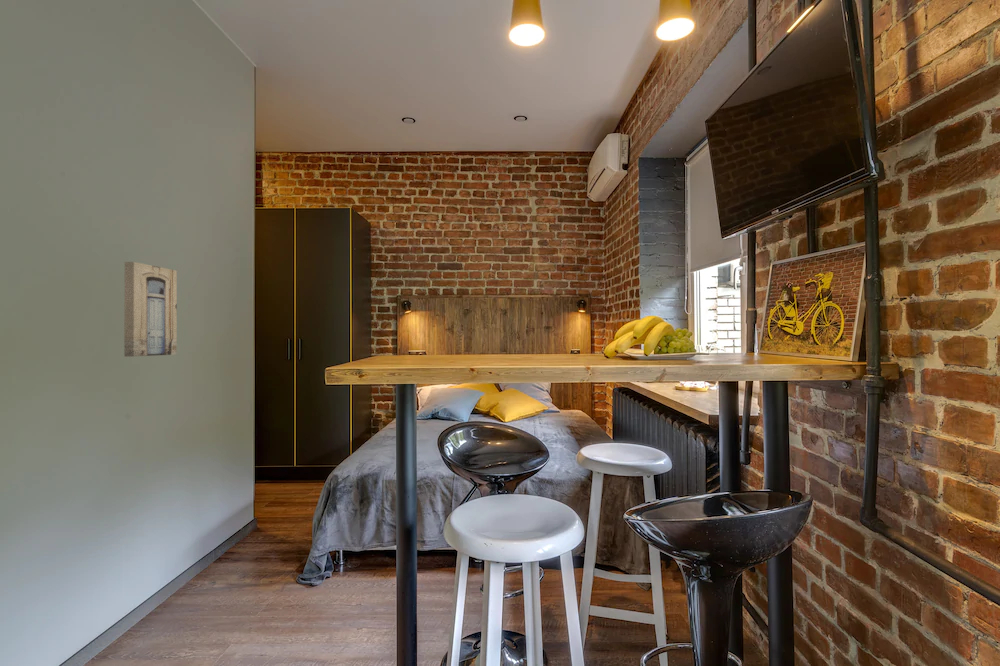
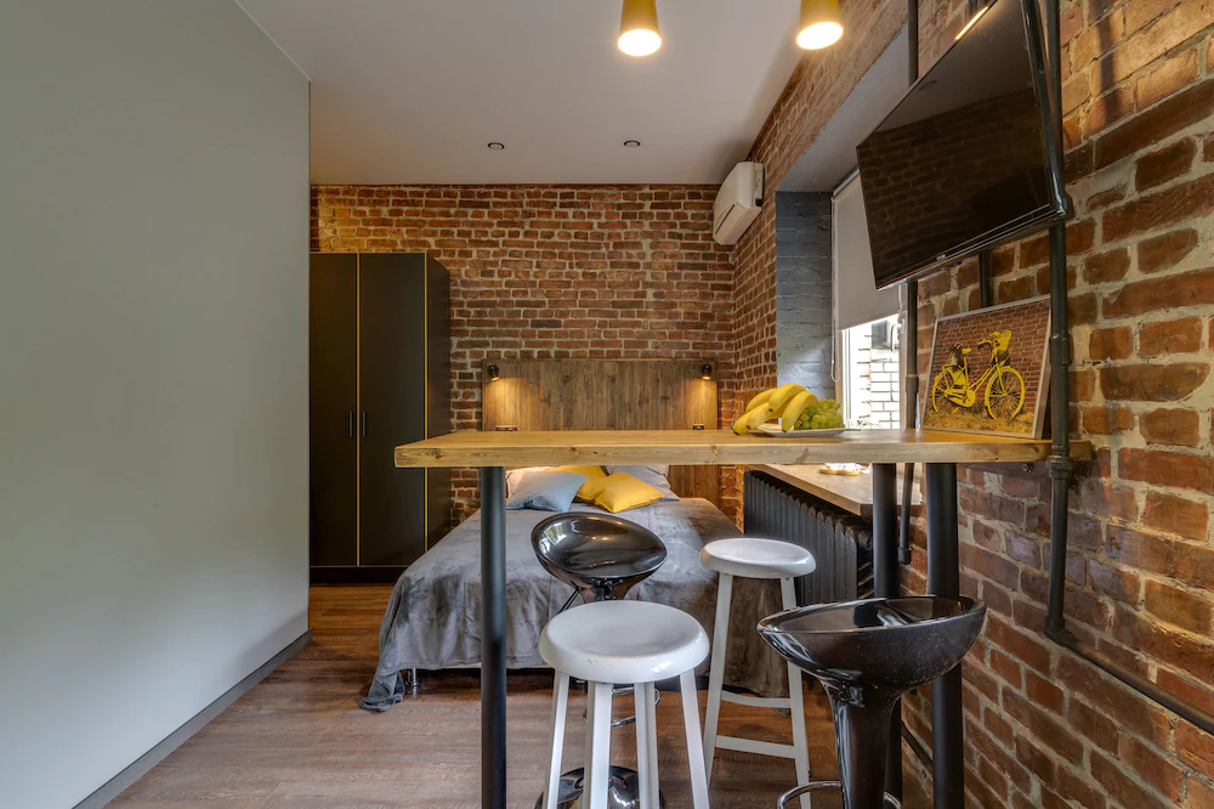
- wall art [123,261,178,358]
